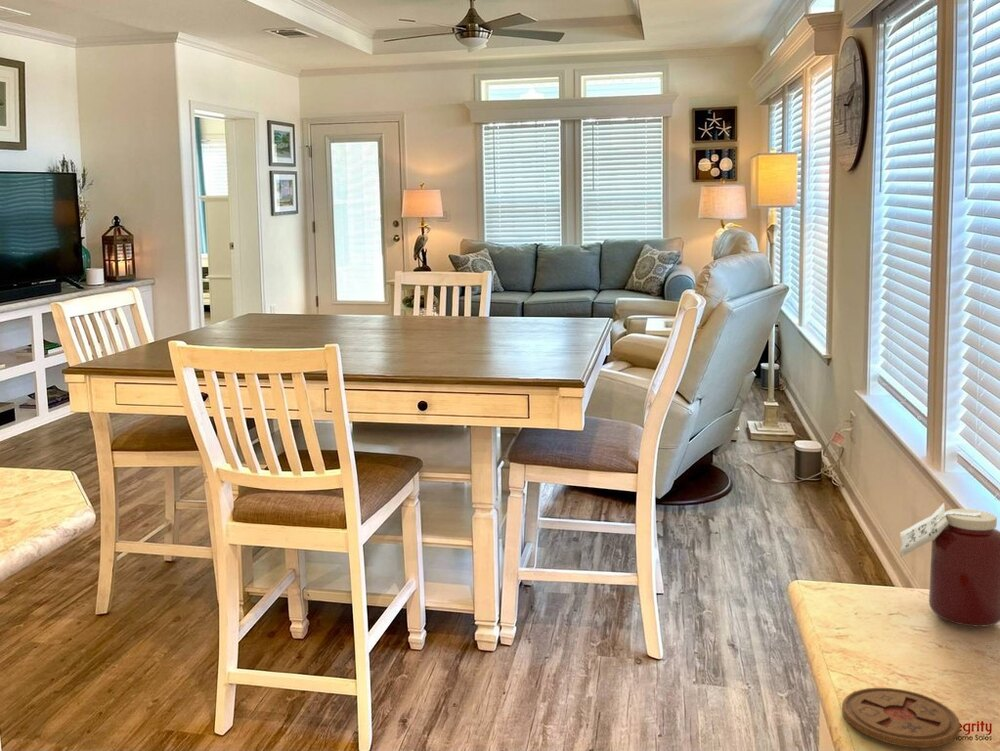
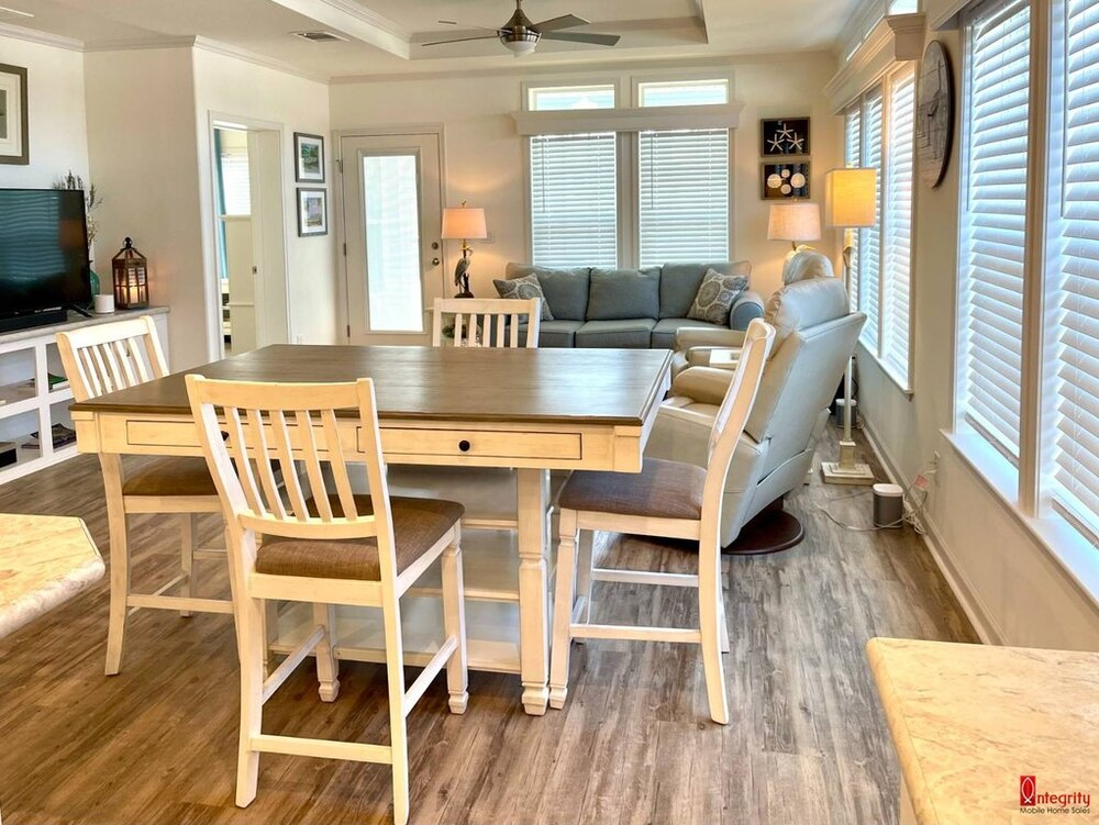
- coaster [841,687,961,749]
- jar [899,502,1000,628]
